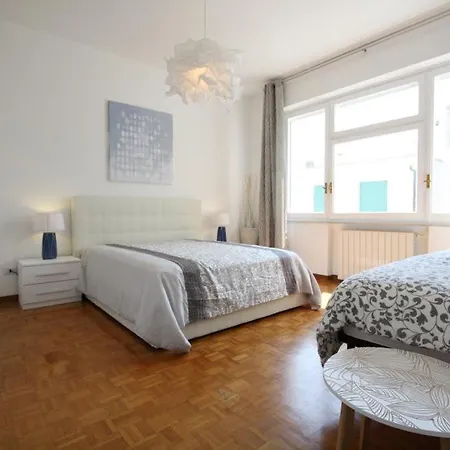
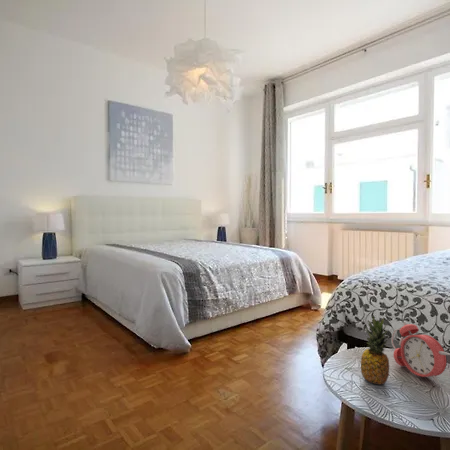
+ fruit [360,316,390,385]
+ alarm clock [390,321,450,388]
